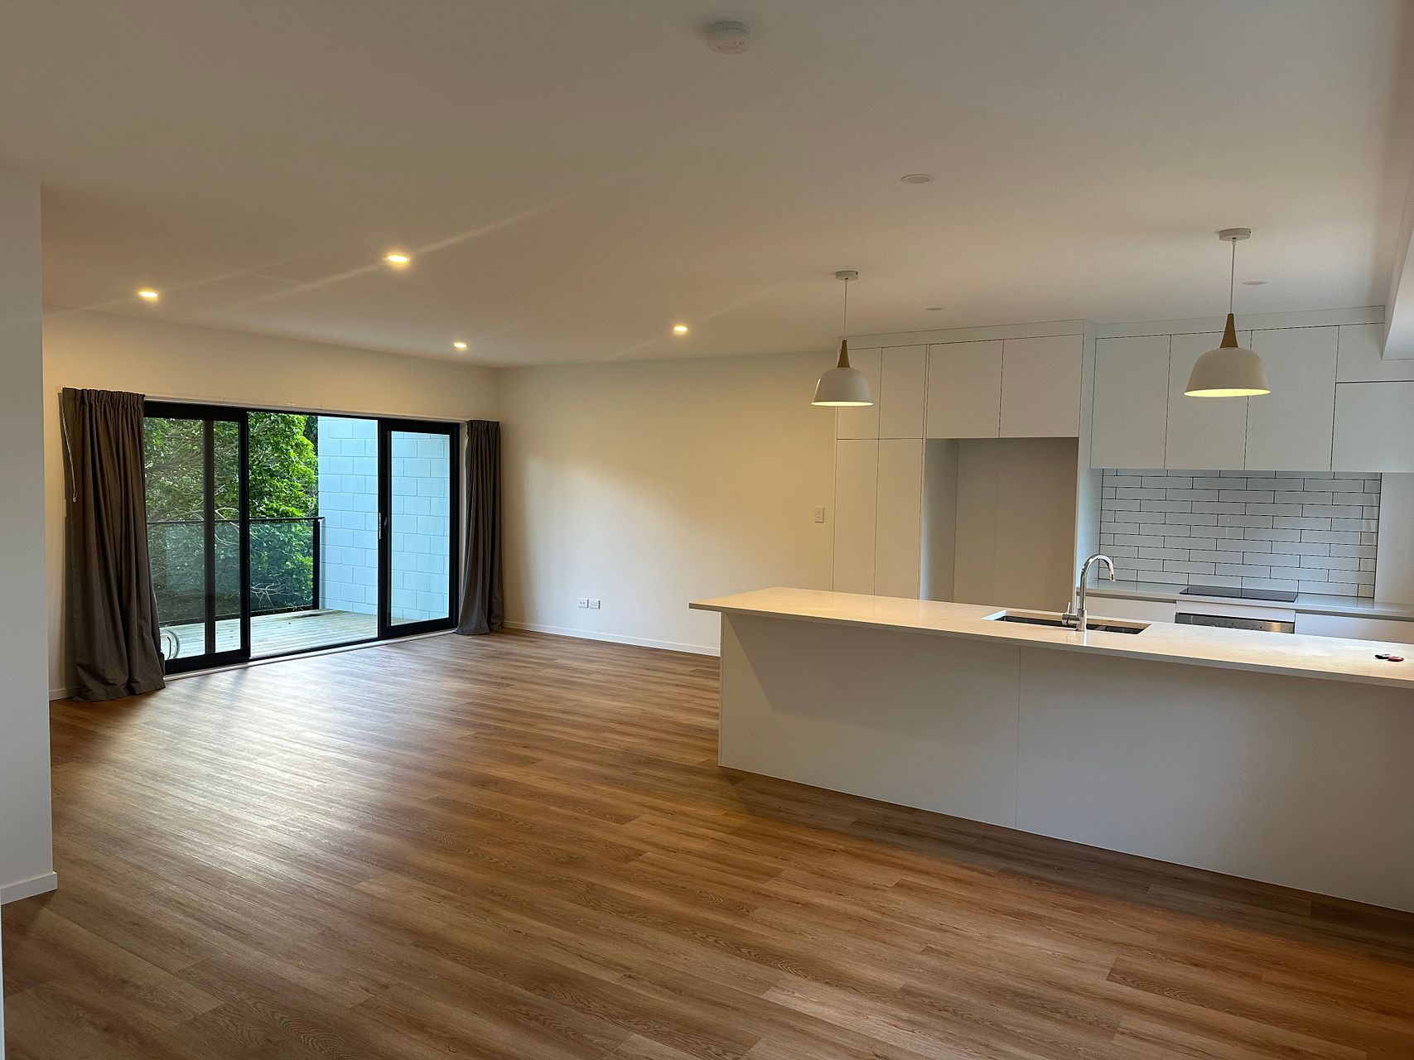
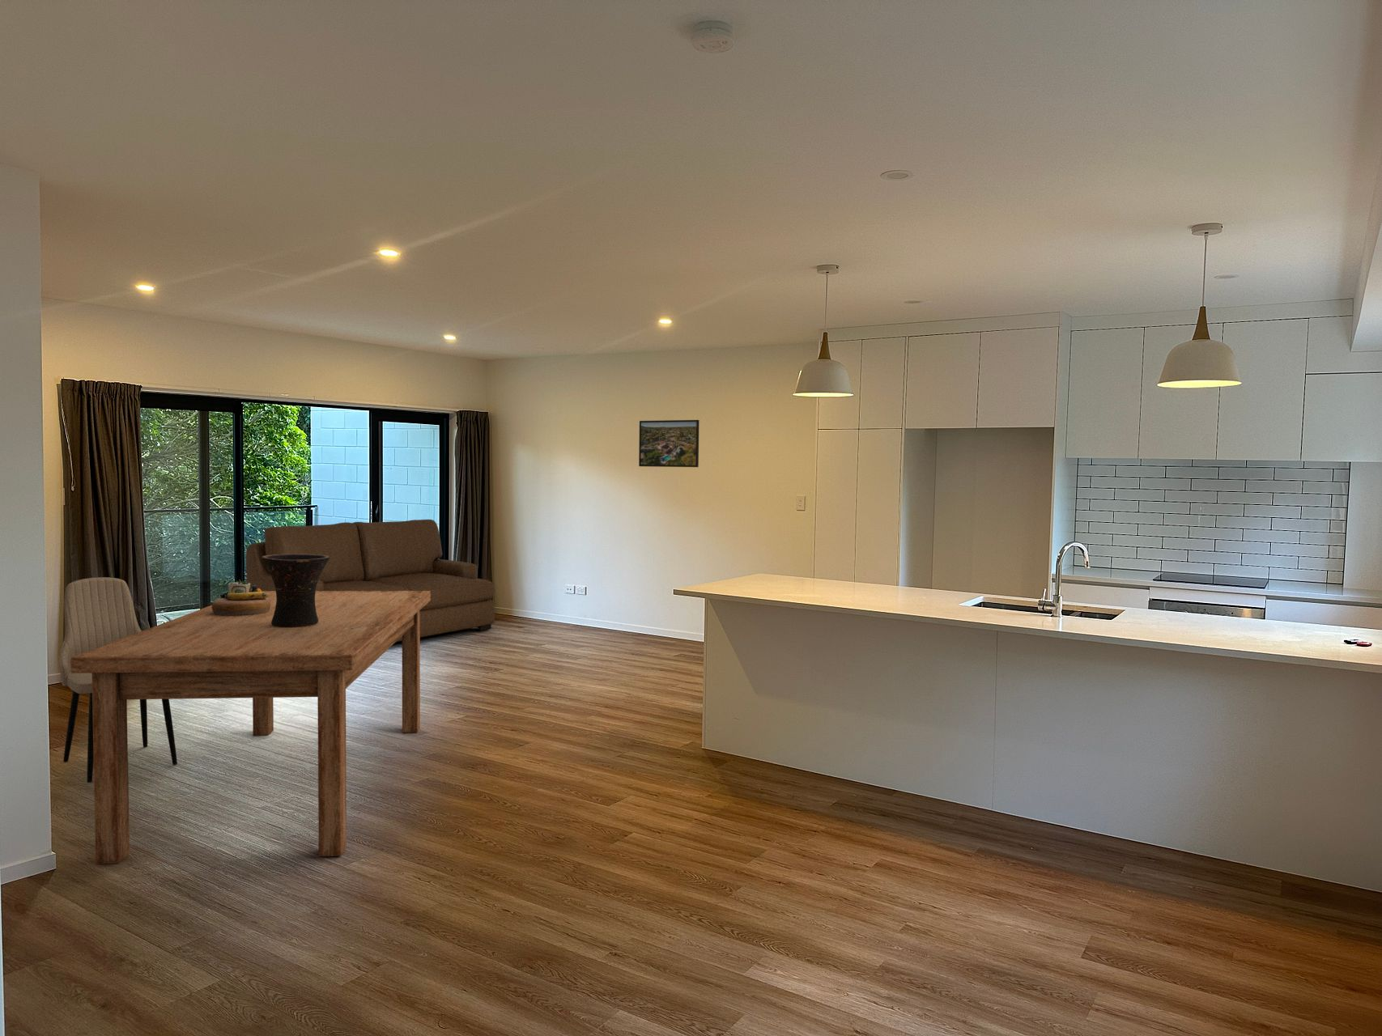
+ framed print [638,419,700,468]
+ sofa [245,519,495,643]
+ dining table [71,591,431,864]
+ decorative bowl [211,580,270,616]
+ vase [261,554,330,627]
+ dining chair [59,577,178,784]
